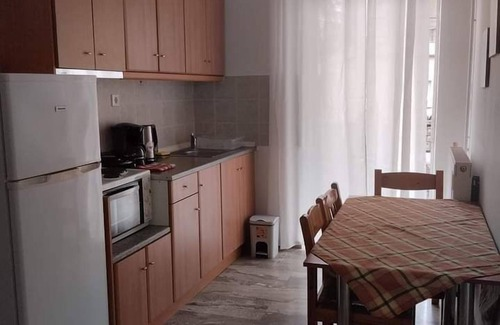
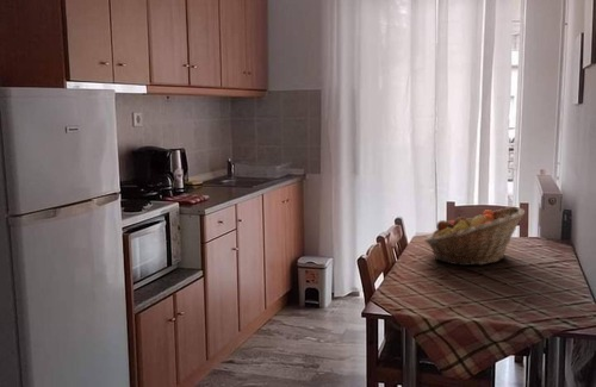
+ fruit basket [423,206,526,267]
